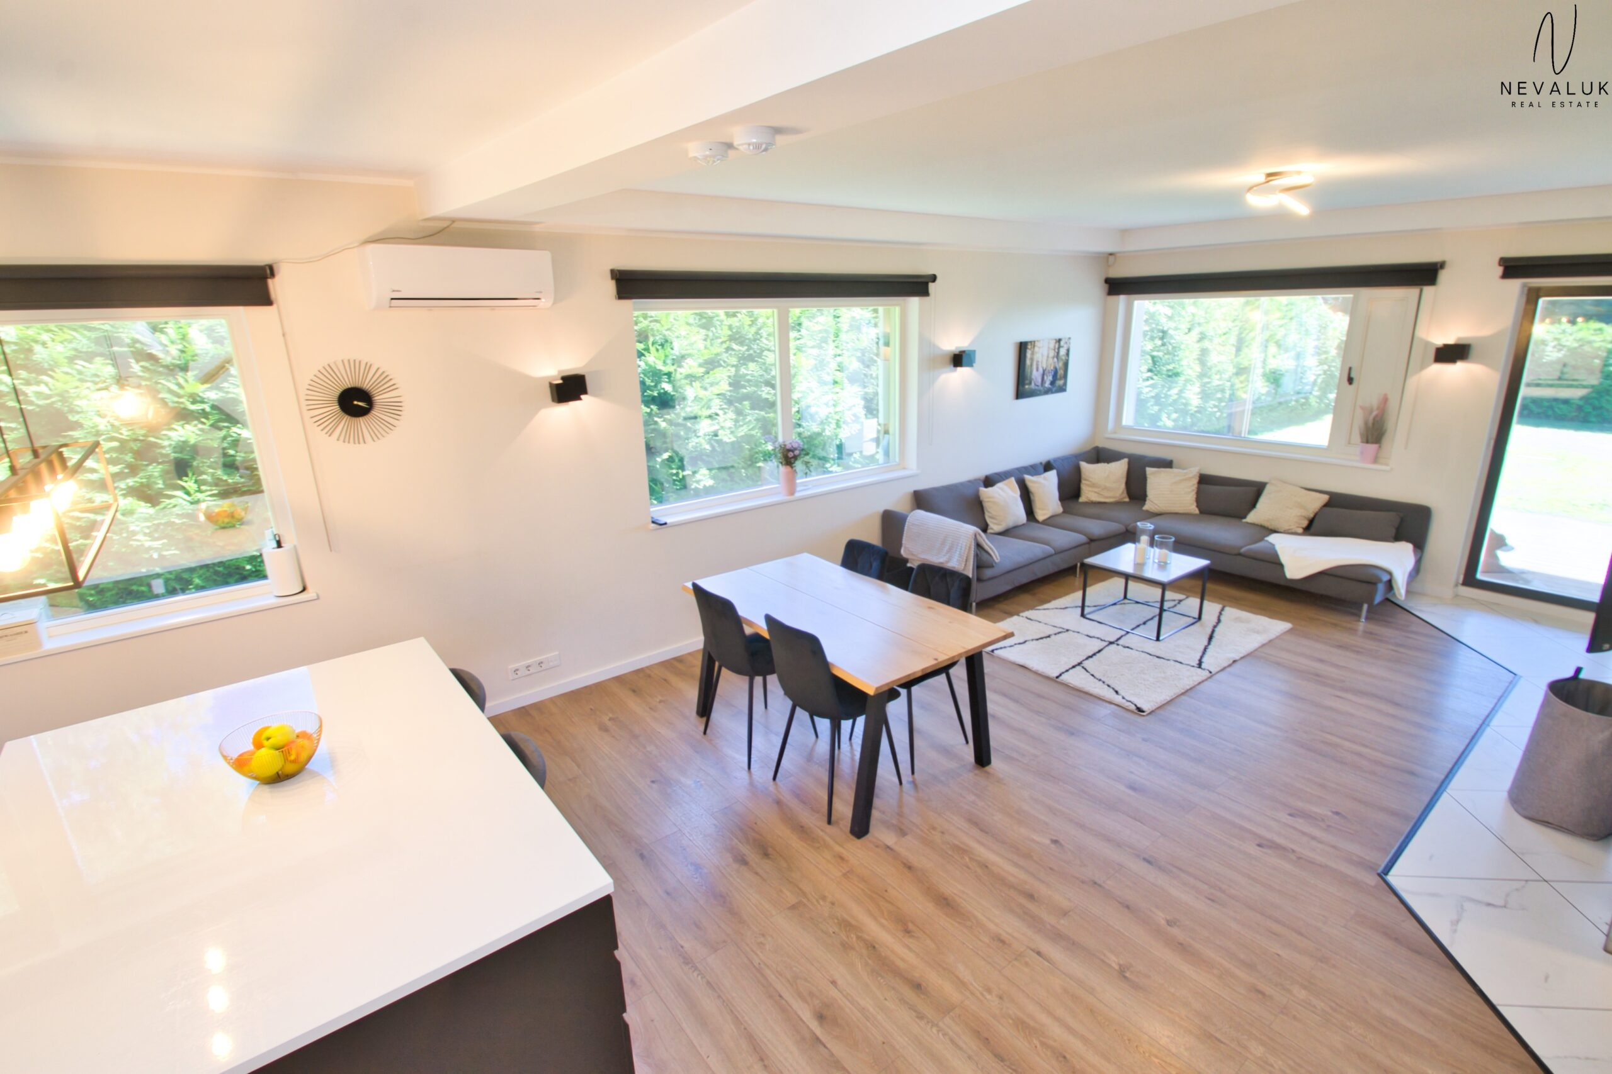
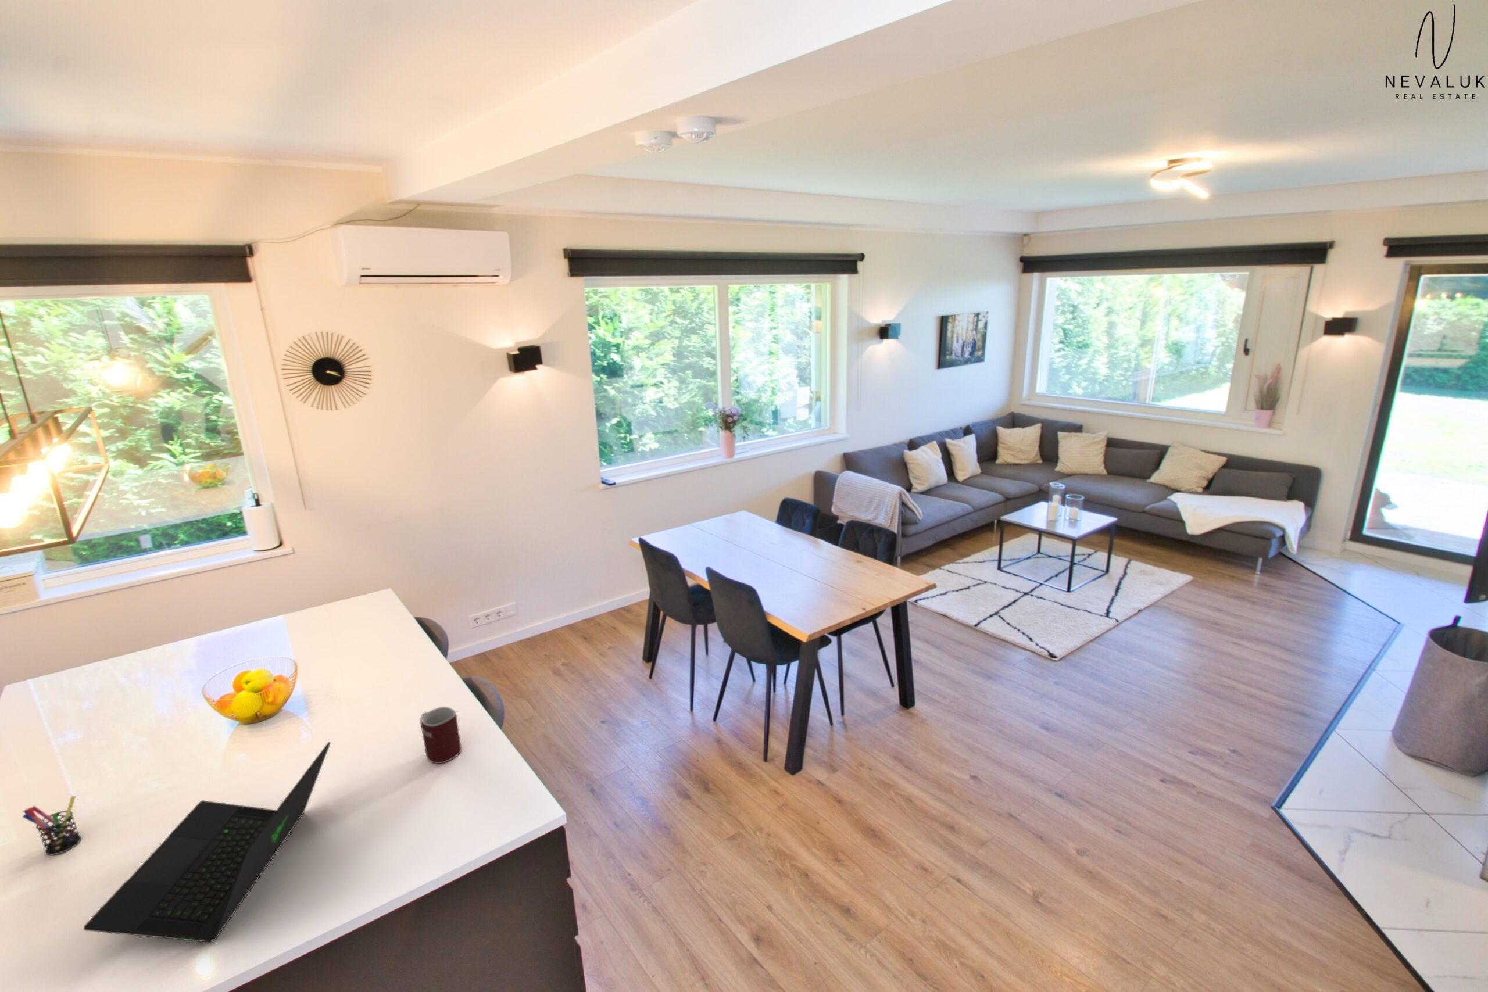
+ pen holder [21,795,82,856]
+ mug [420,706,462,764]
+ laptop [83,741,331,943]
